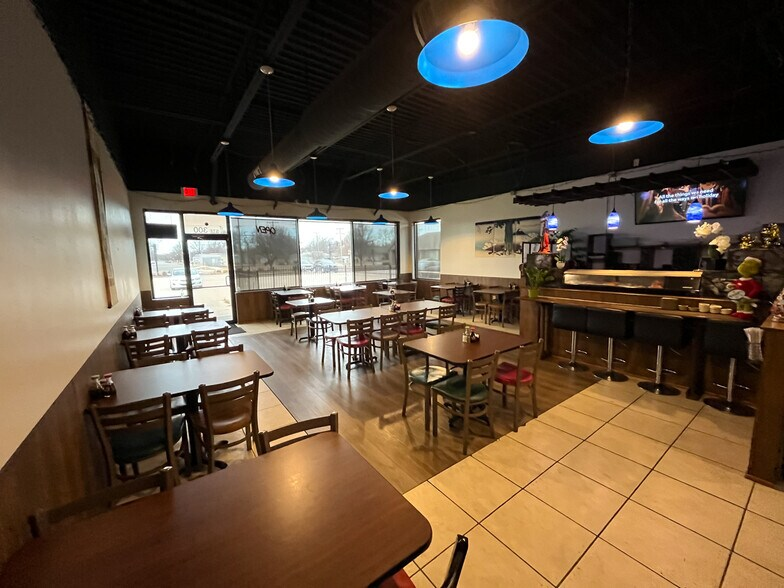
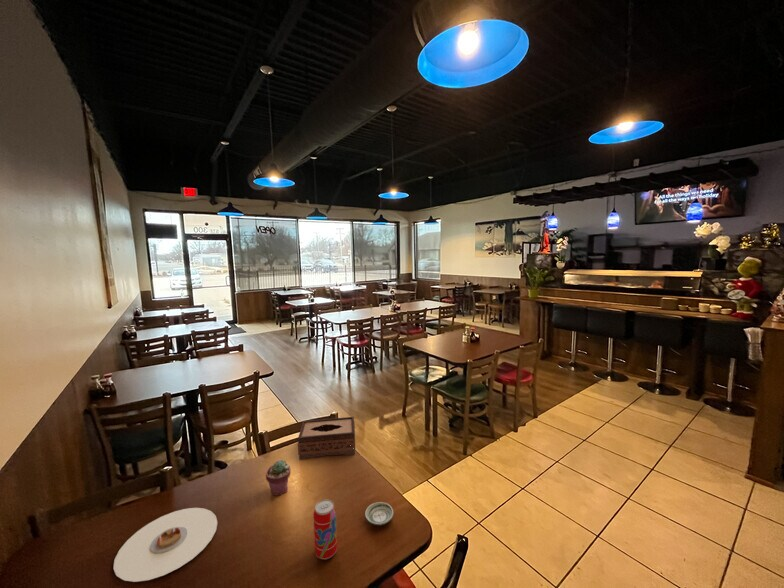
+ saucer [364,501,394,526]
+ tissue box [297,416,356,460]
+ plate [112,507,219,583]
+ potted succulent [265,459,292,496]
+ beverage can [313,498,338,560]
